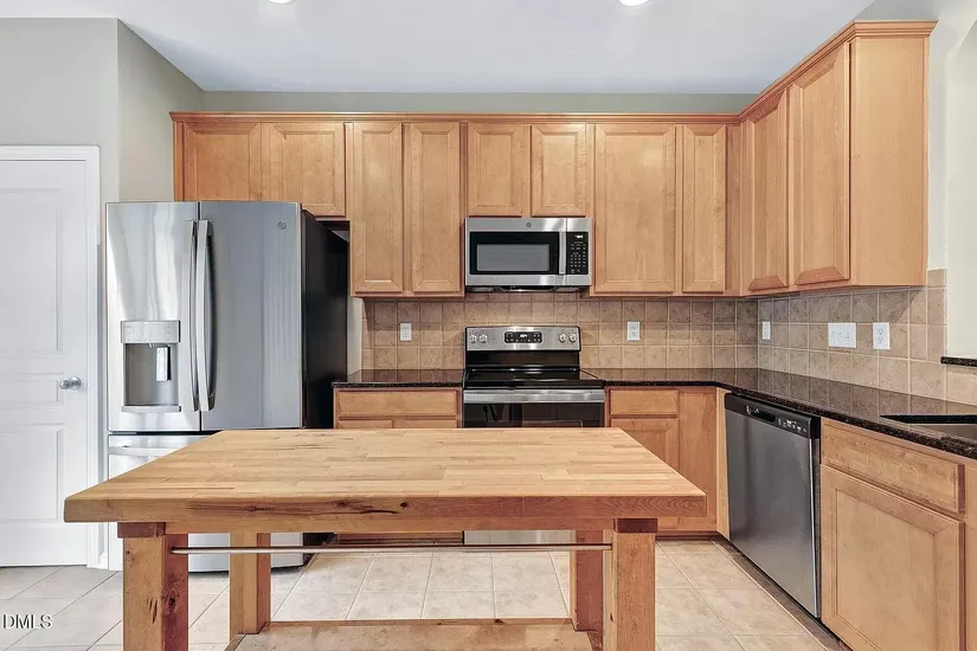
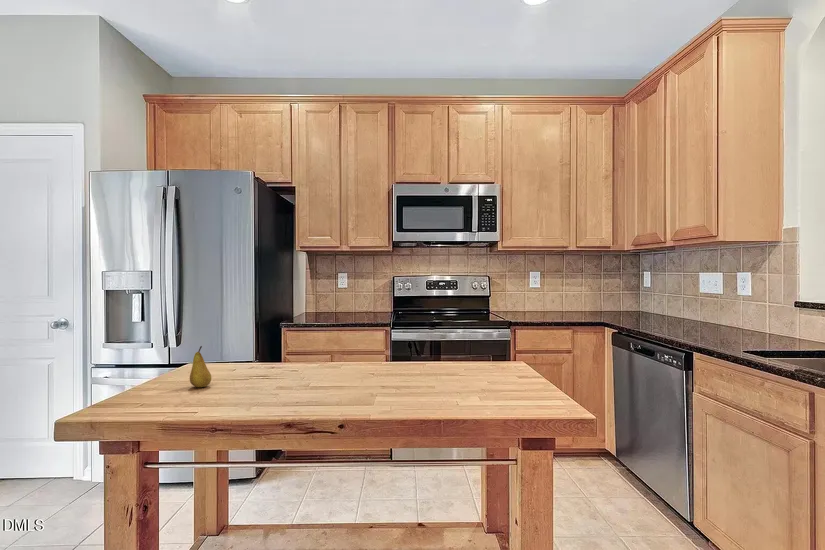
+ fruit [189,345,212,388]
